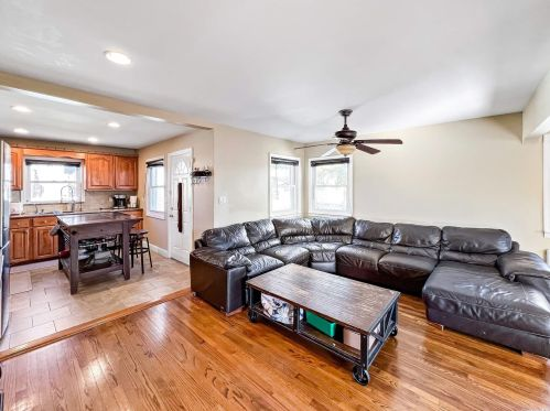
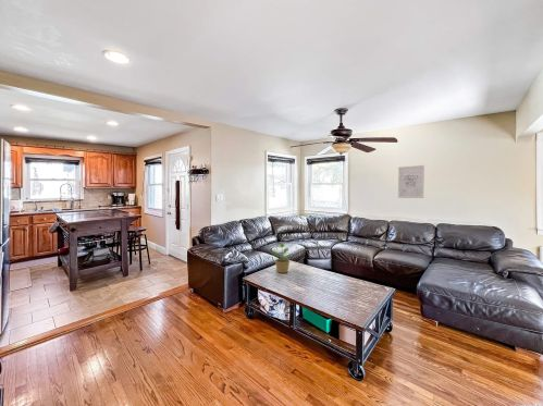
+ wall art [397,164,425,199]
+ potted plant [271,242,293,274]
